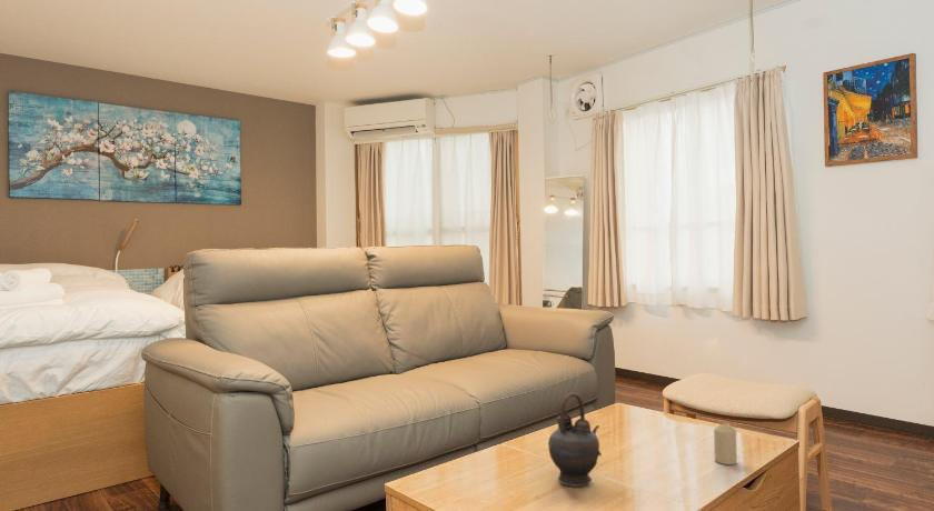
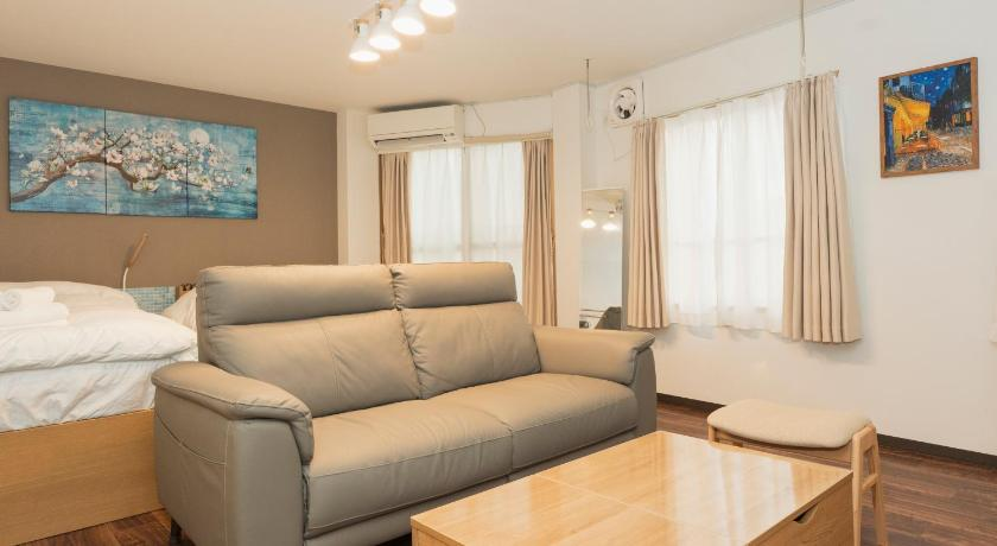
- candle [713,422,738,465]
- teapot [547,392,603,488]
